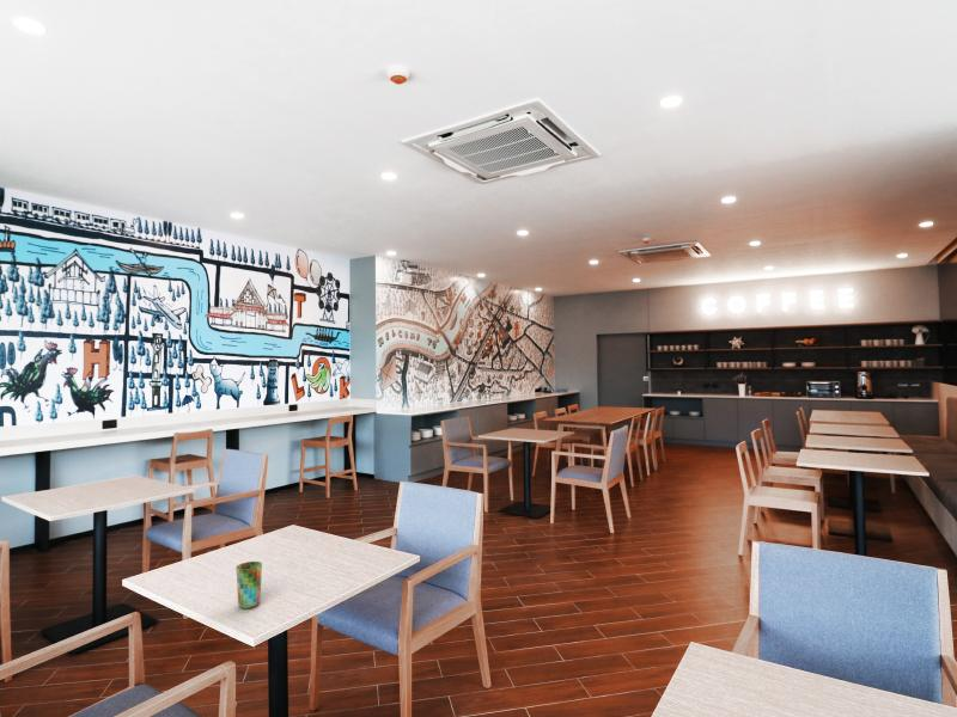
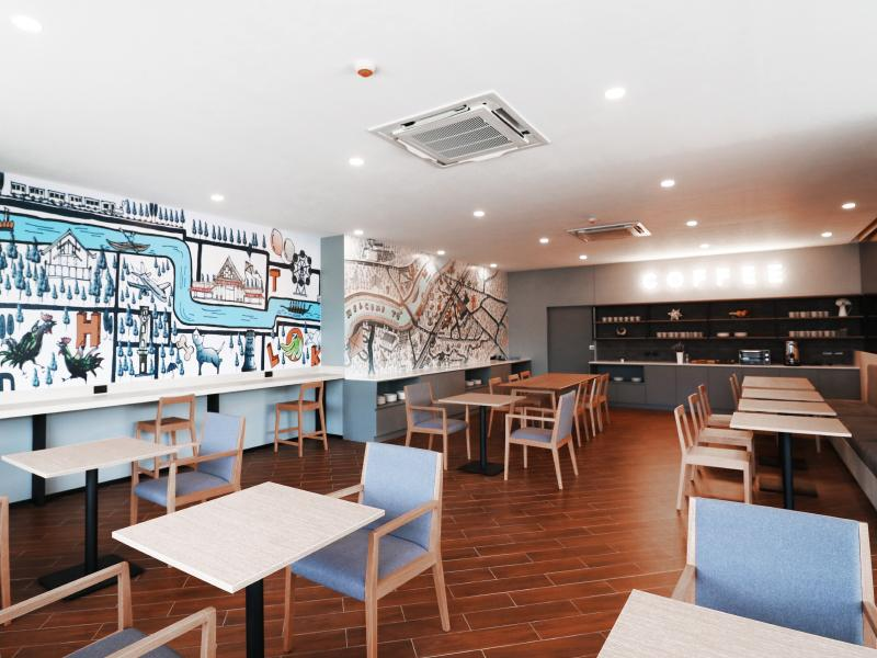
- cup [236,560,263,609]
